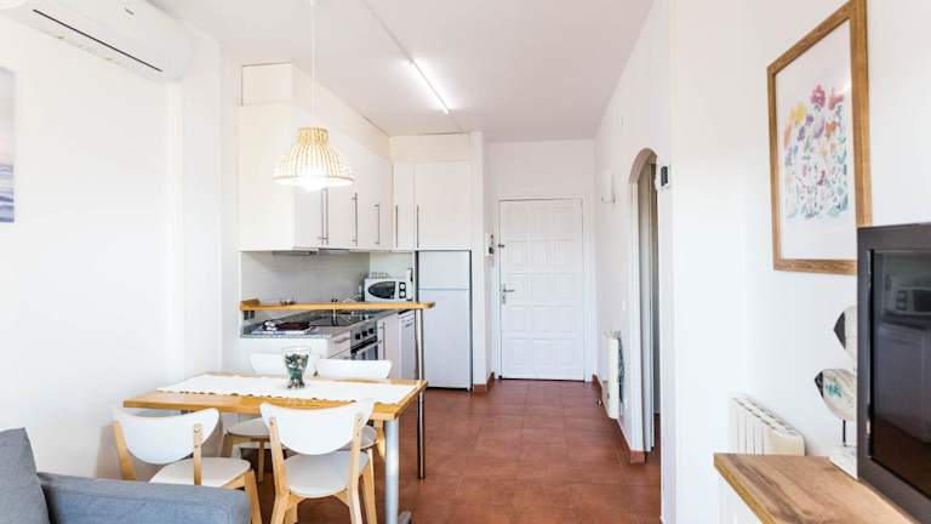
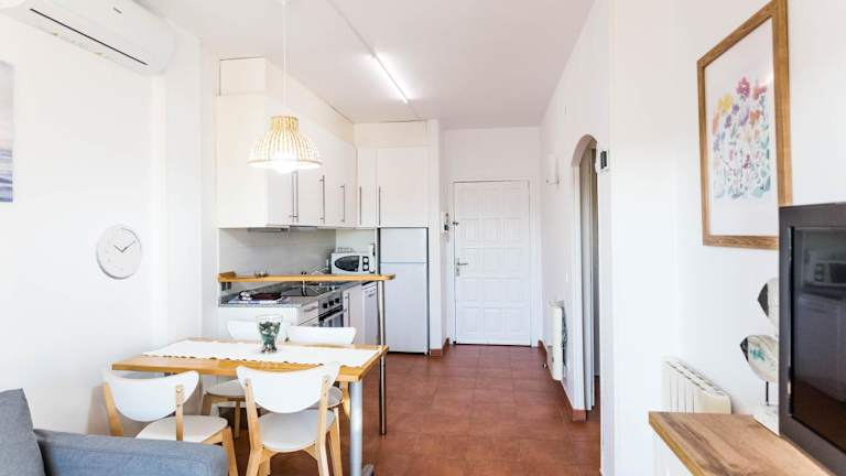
+ wall clock [95,223,144,281]
